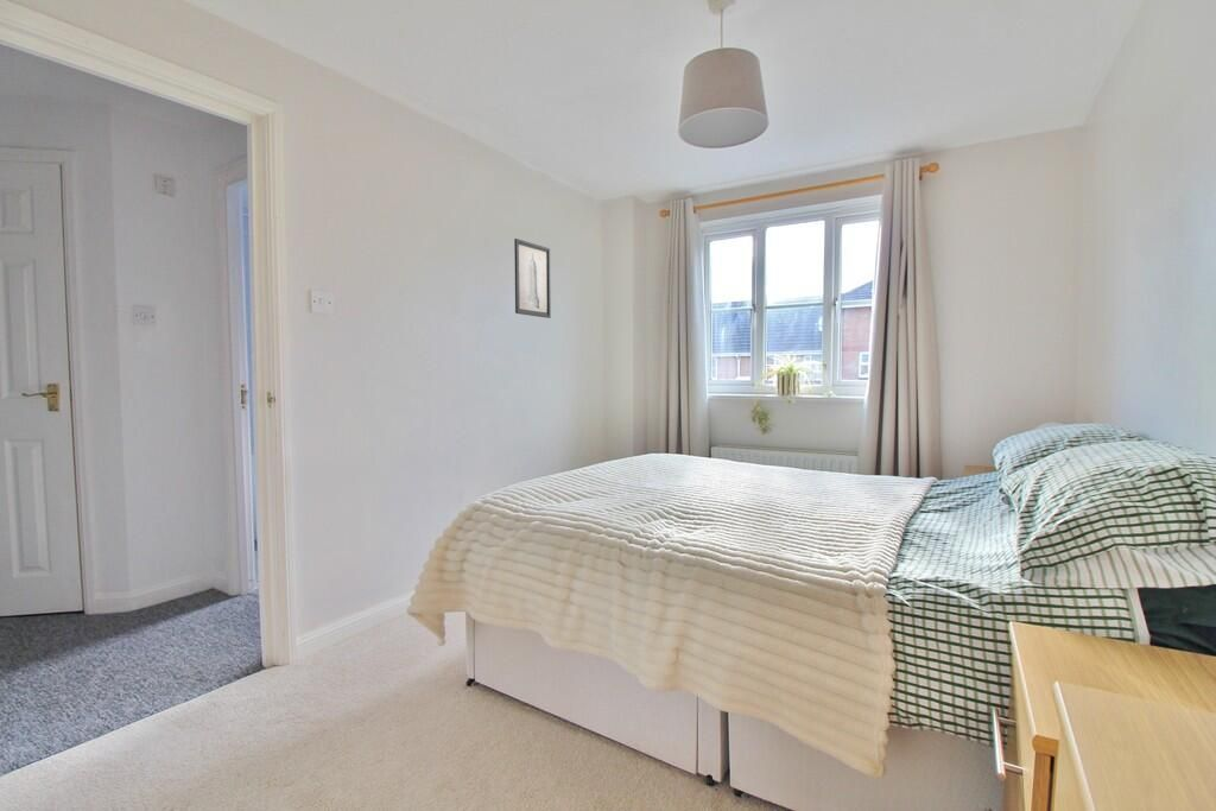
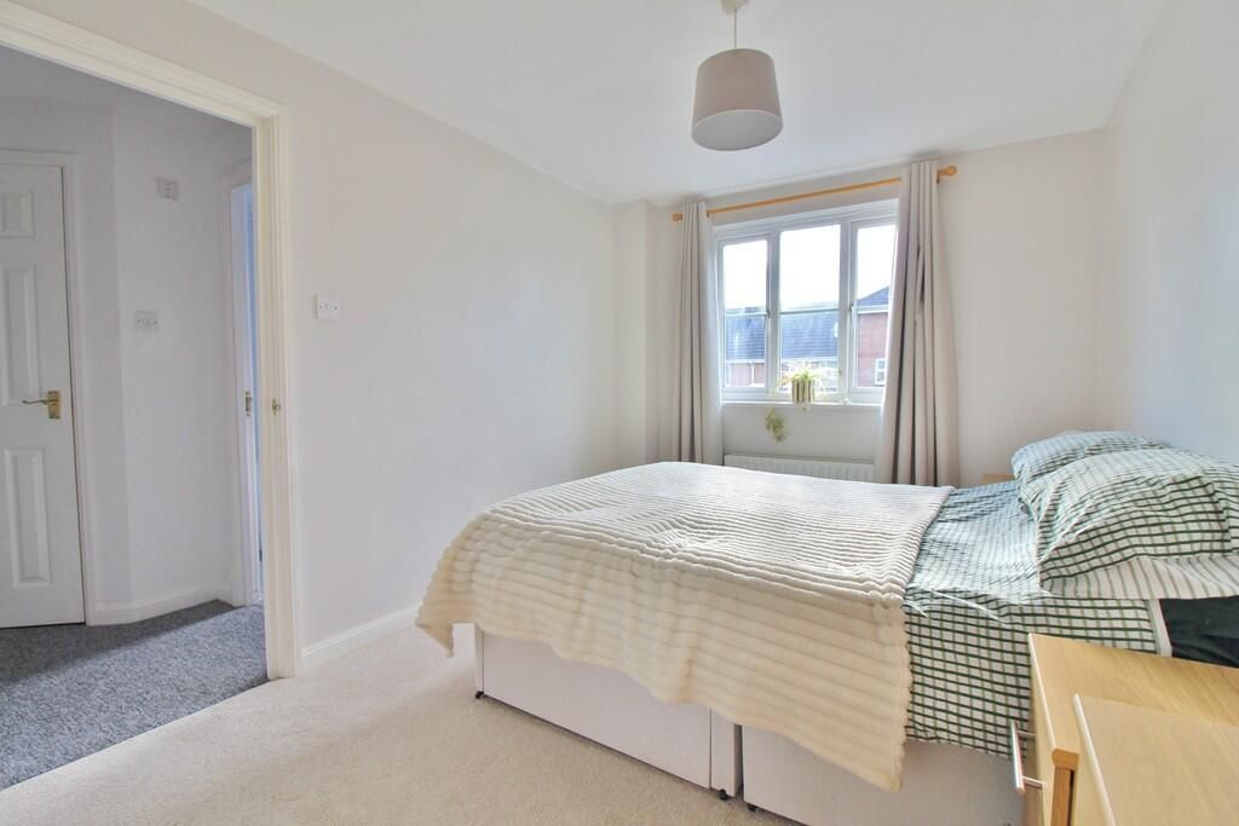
- wall art [513,237,552,319]
